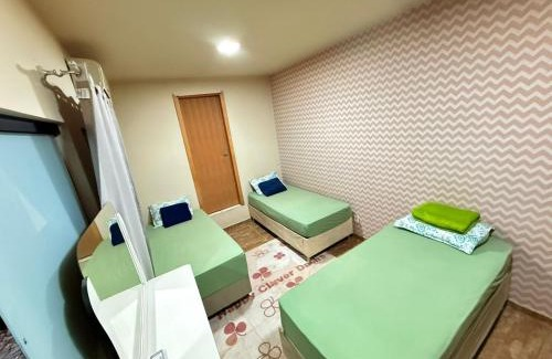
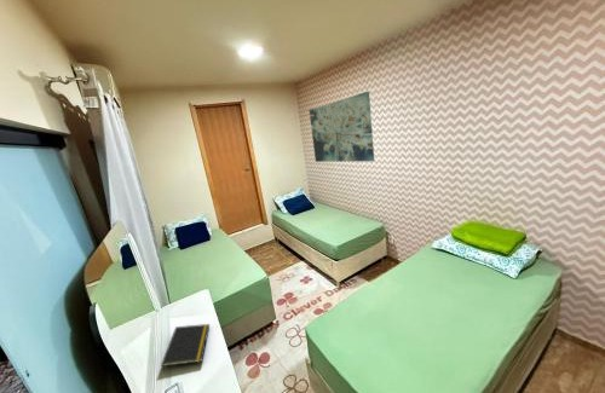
+ wall art [309,91,375,163]
+ notepad [160,323,211,374]
